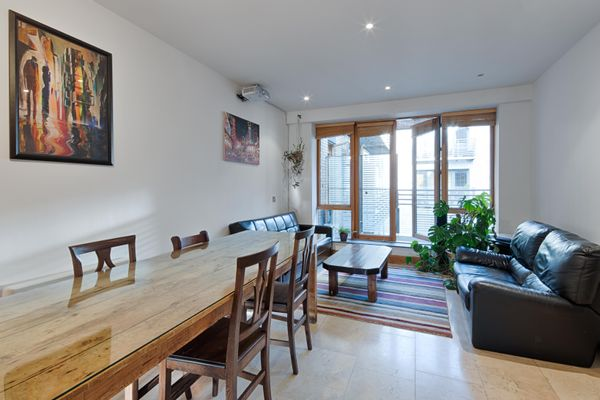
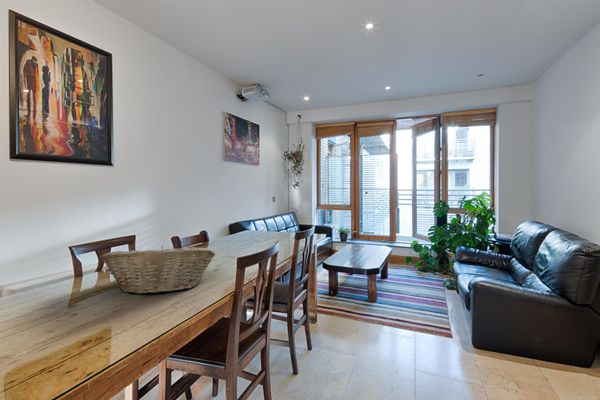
+ fruit basket [98,245,216,295]
